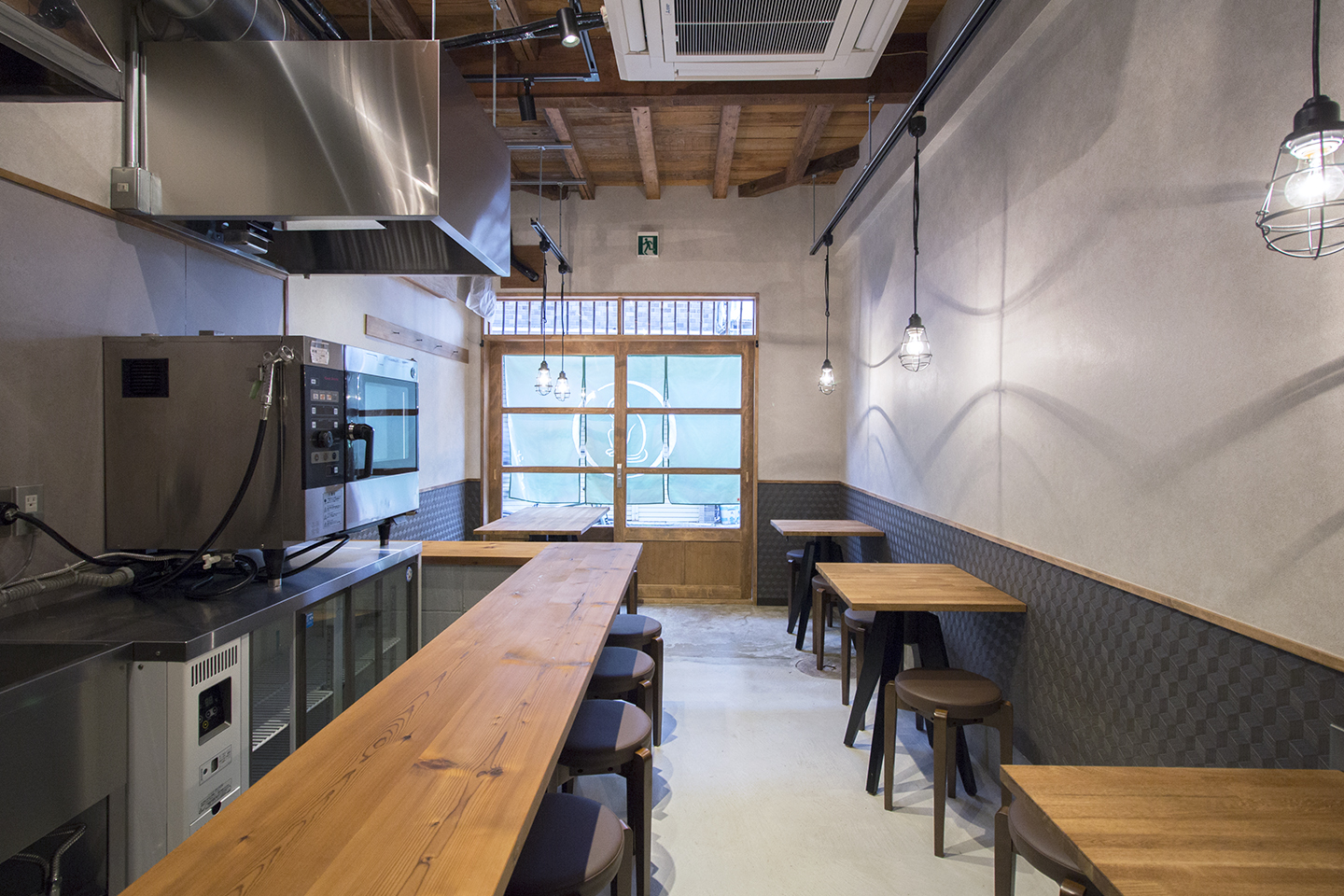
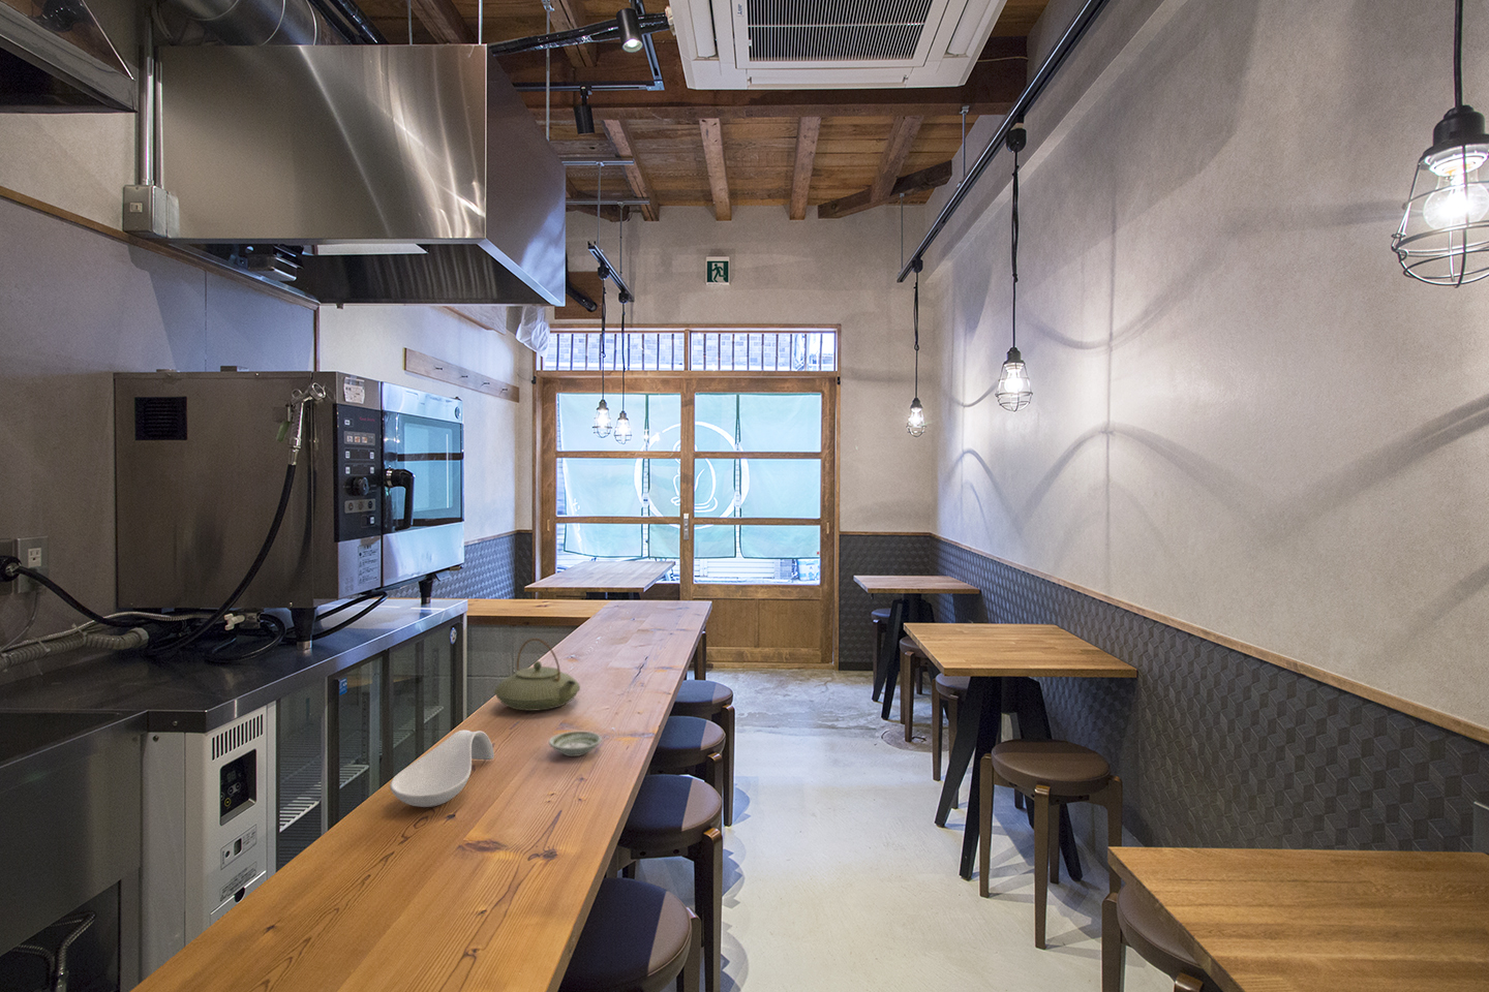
+ teapot [493,638,582,712]
+ saucer [548,731,603,757]
+ spoon rest [389,730,495,808]
